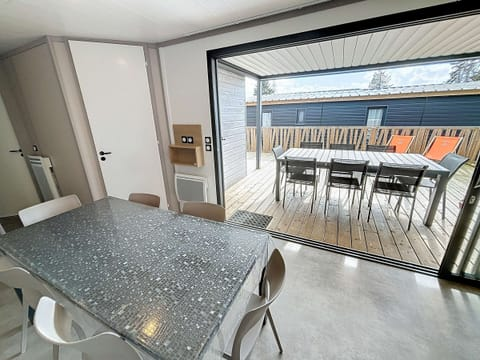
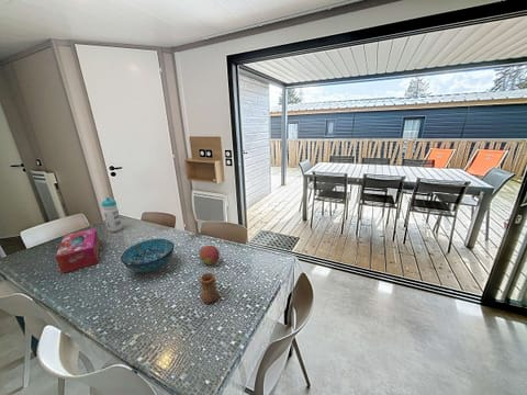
+ water bottle [100,196,123,233]
+ decorative bowl [120,238,176,273]
+ cup [199,272,220,304]
+ fruit [198,245,221,266]
+ tissue box [55,227,100,274]
